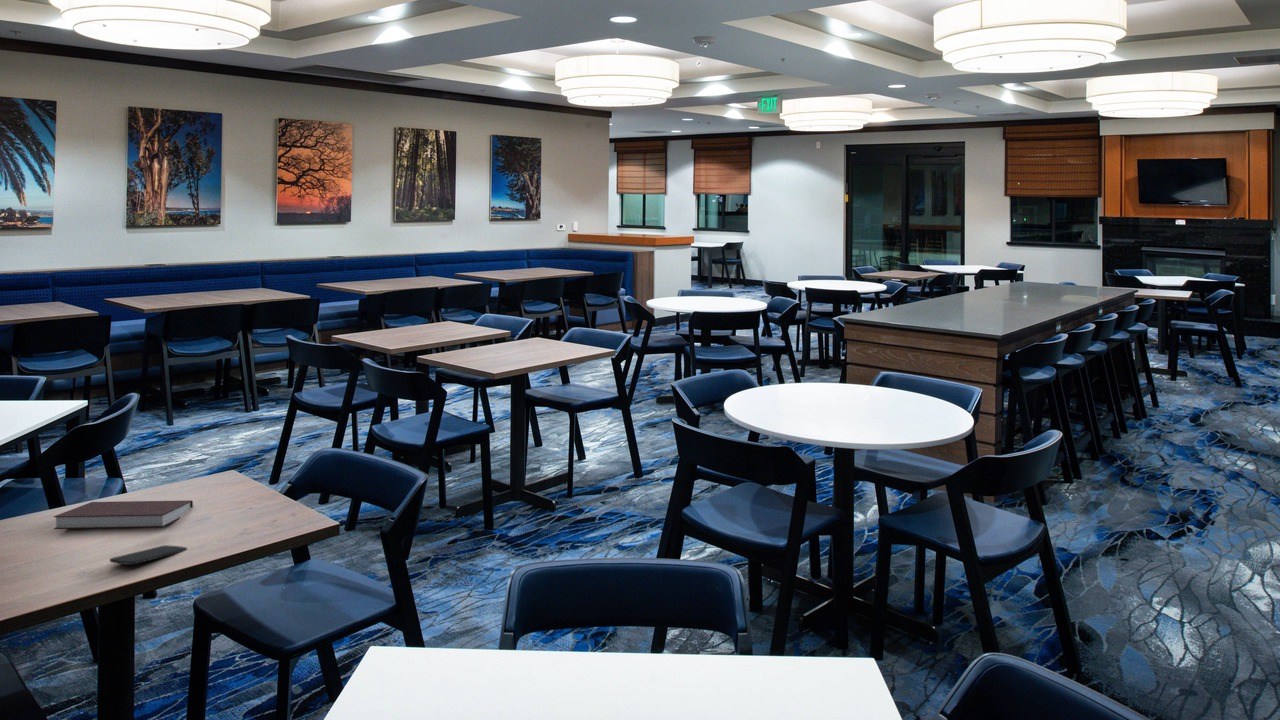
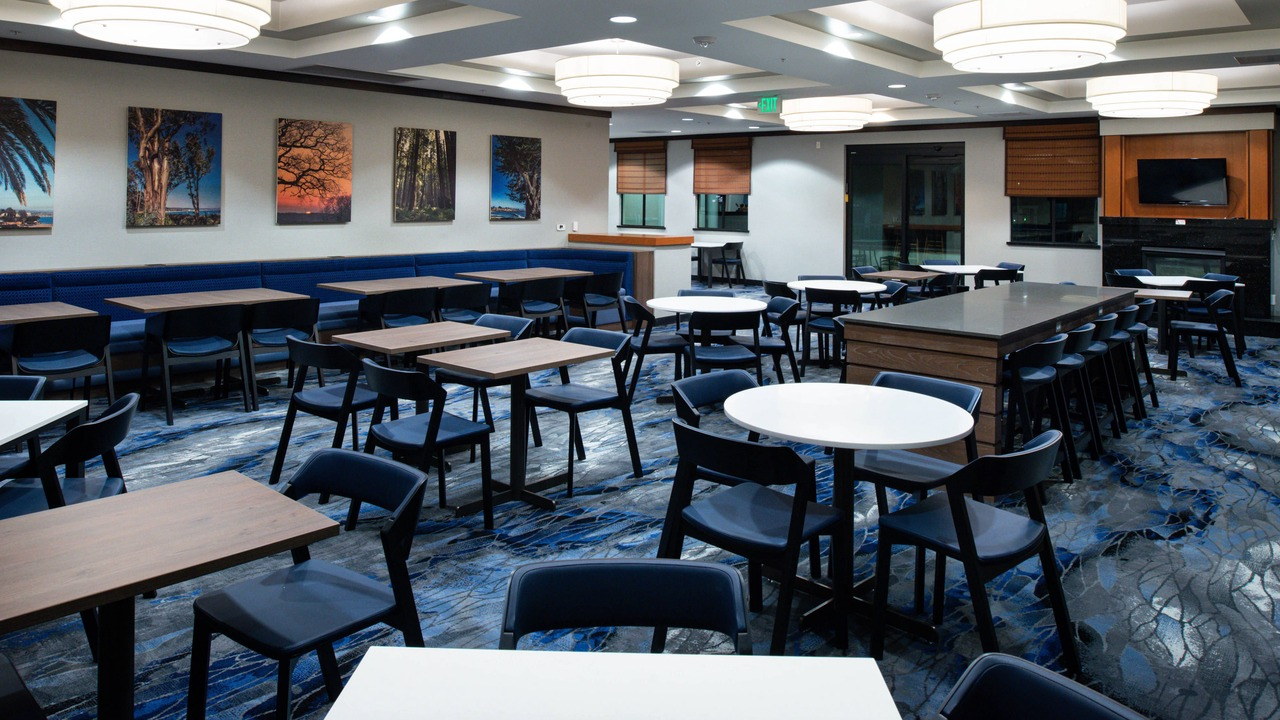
- smartphone [109,544,188,566]
- notebook [53,499,194,530]
